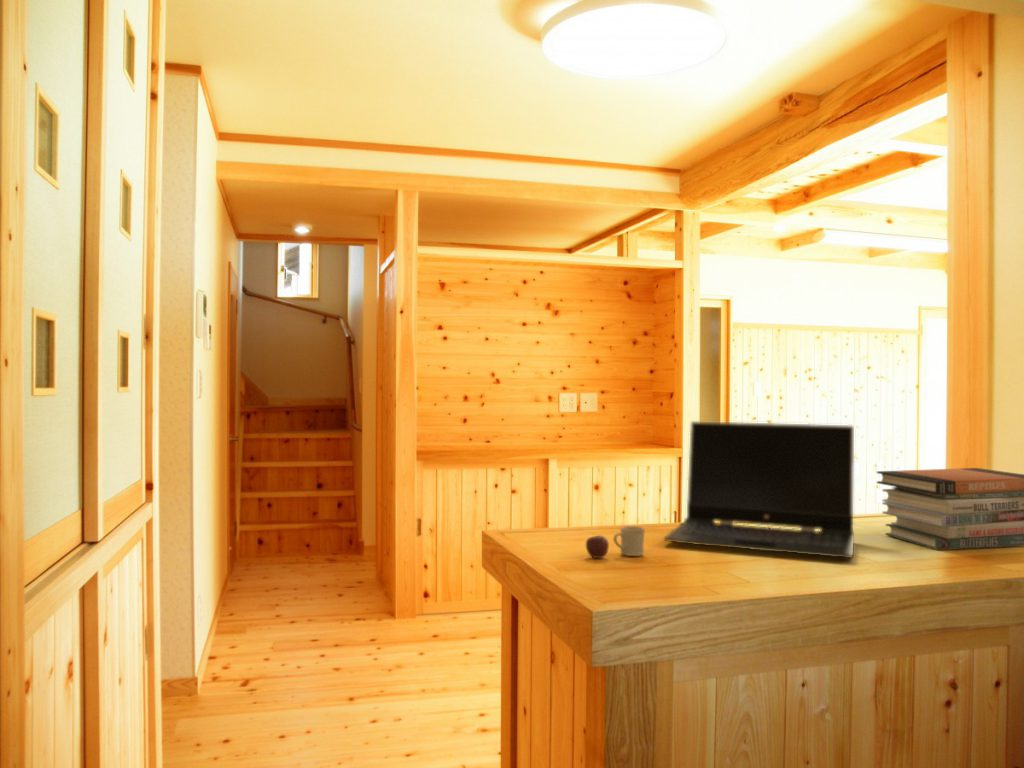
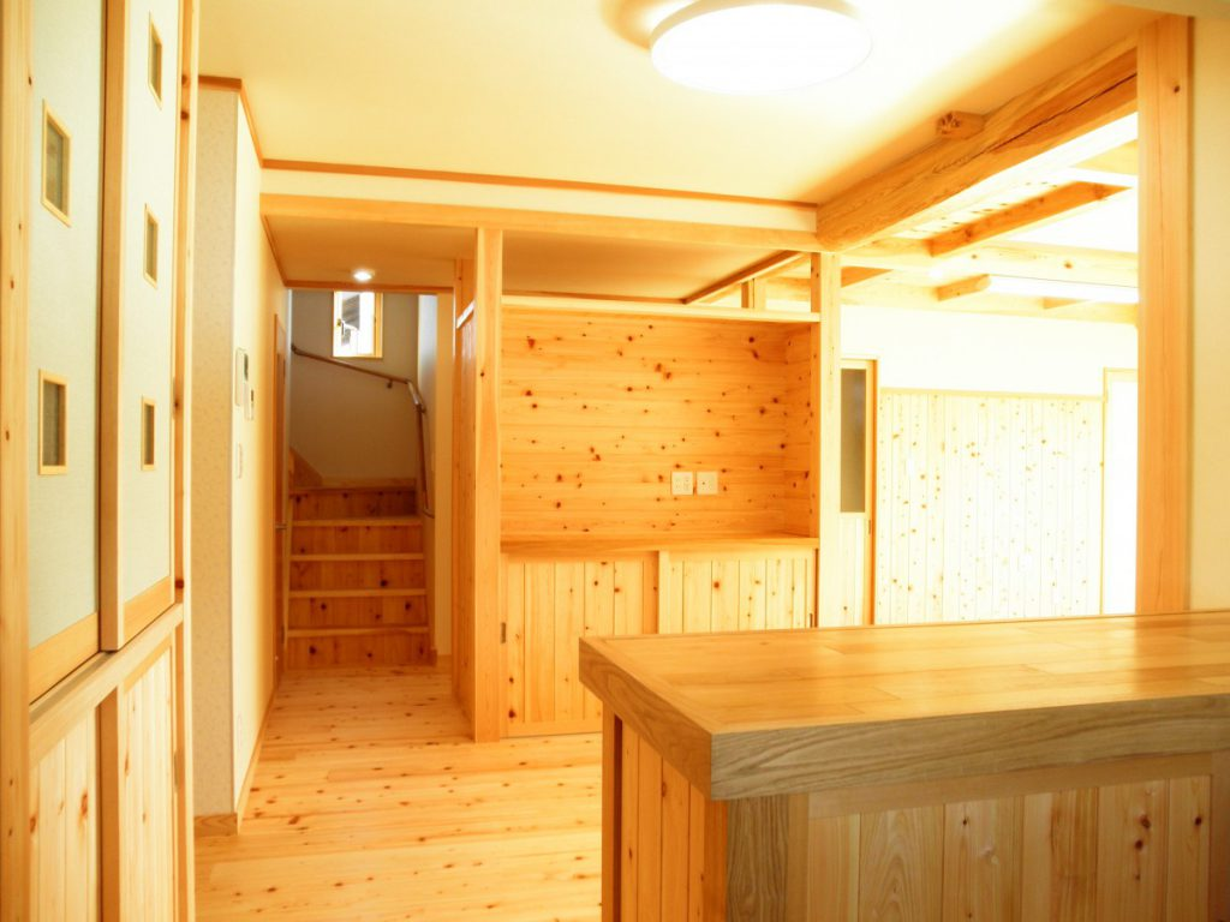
- laptop computer [663,420,855,559]
- book stack [876,467,1024,551]
- mug [585,525,646,559]
